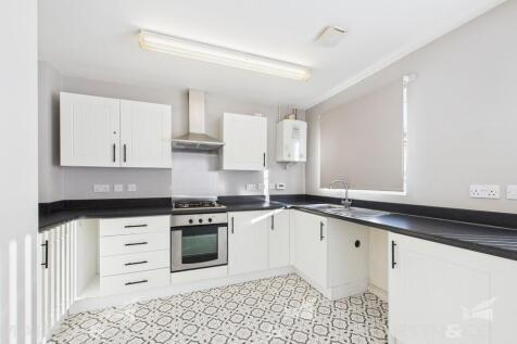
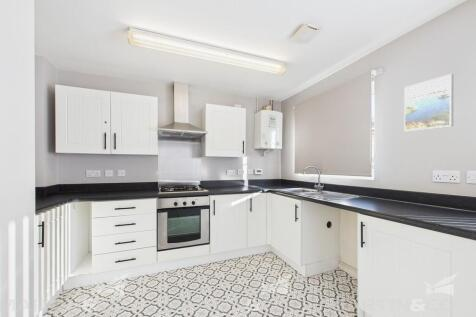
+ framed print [403,73,454,132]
